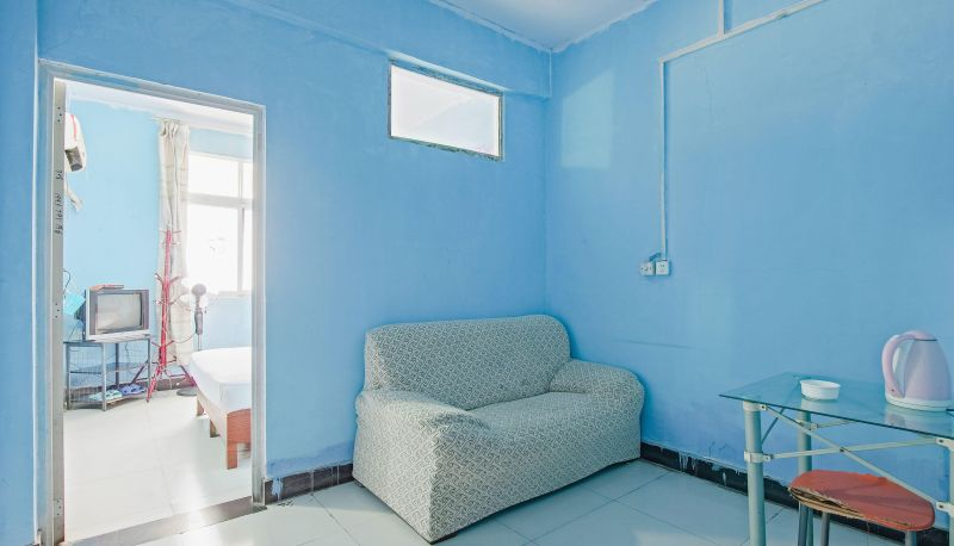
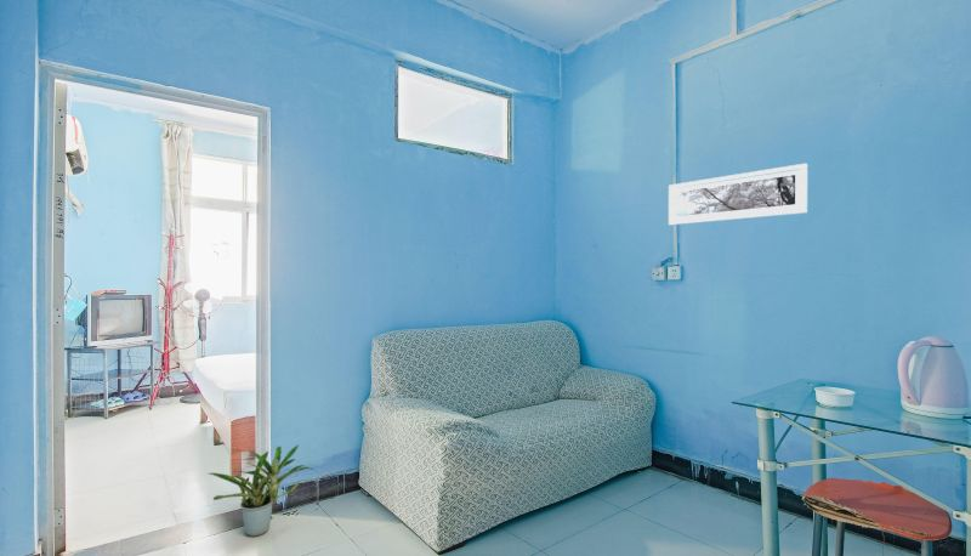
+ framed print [668,163,808,226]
+ potted plant [206,444,316,538]
